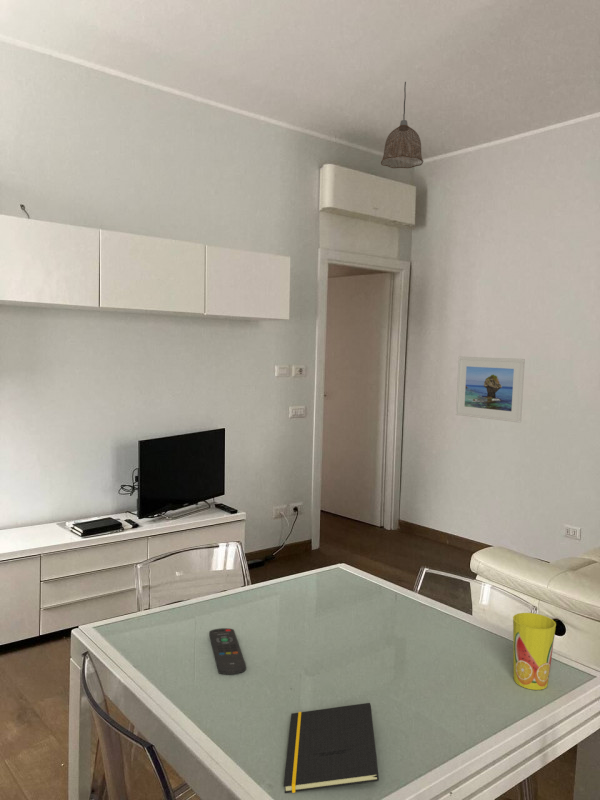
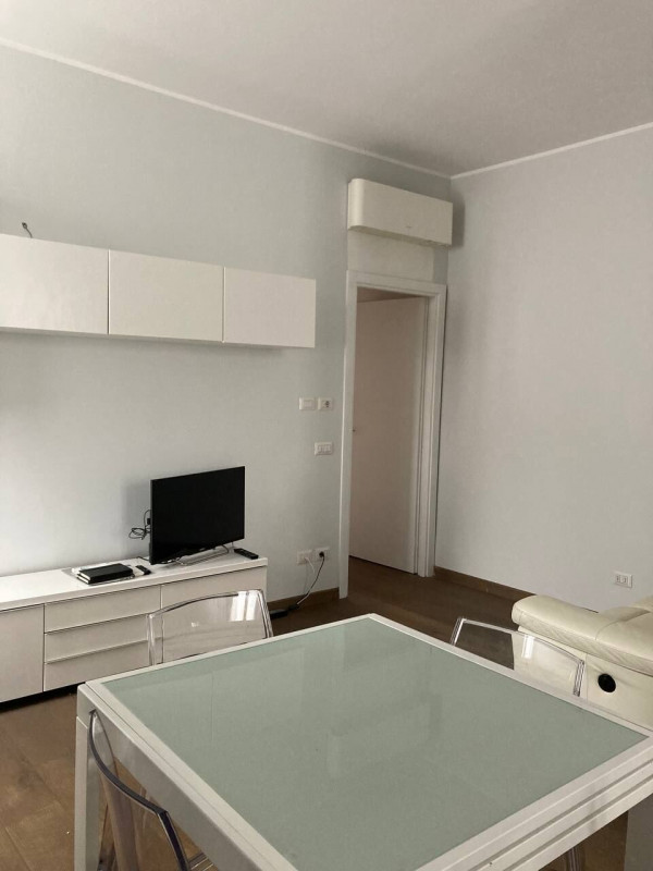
- cup [512,612,557,691]
- remote control [208,627,247,676]
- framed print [455,356,526,424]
- pendant lamp [380,81,424,169]
- notepad [283,702,380,794]
